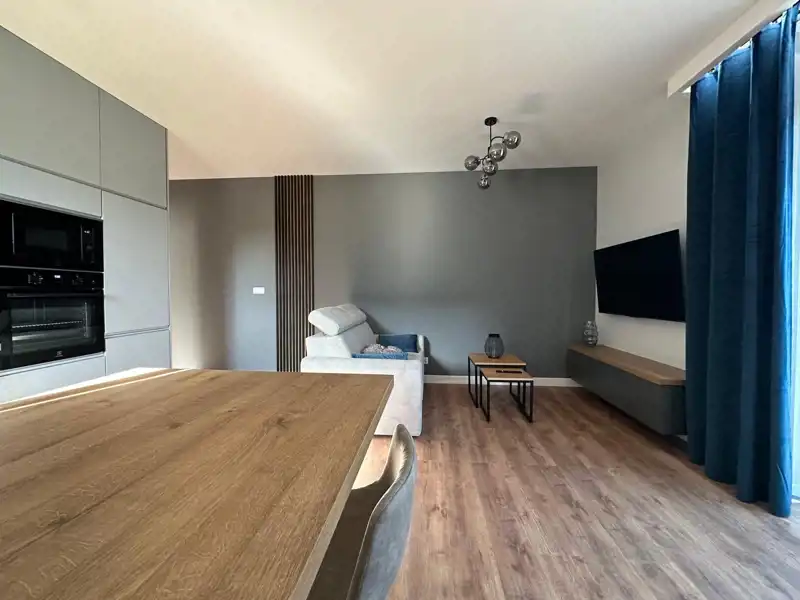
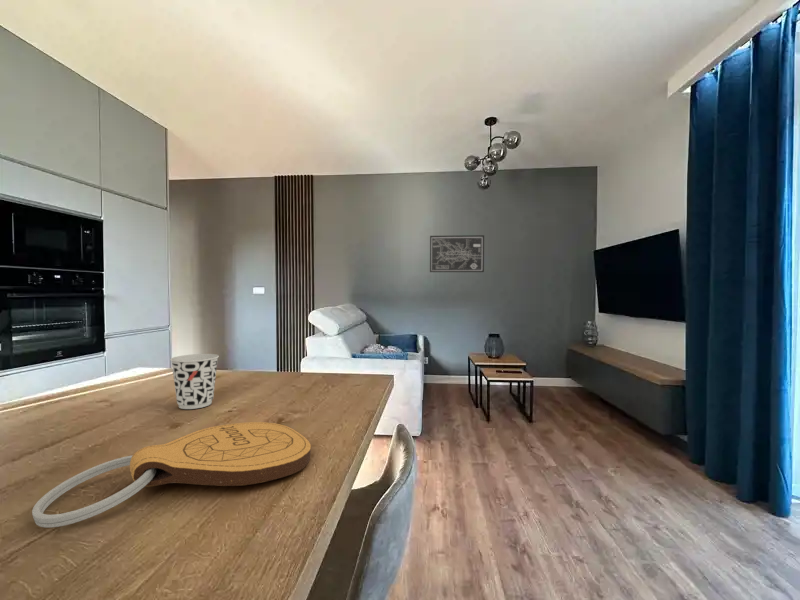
+ cup [169,353,220,410]
+ wall art [429,234,485,273]
+ key chain [31,421,312,529]
